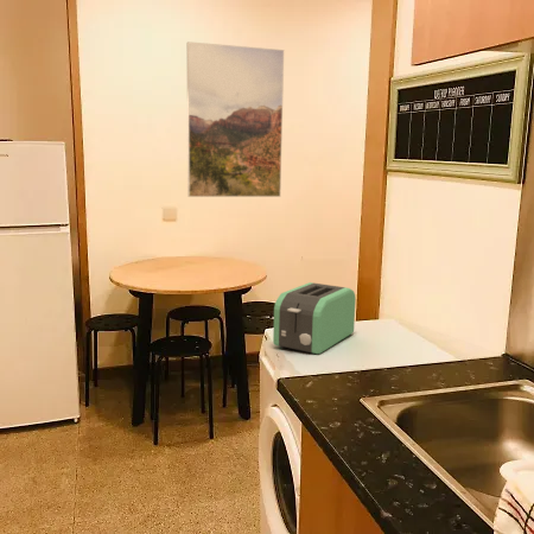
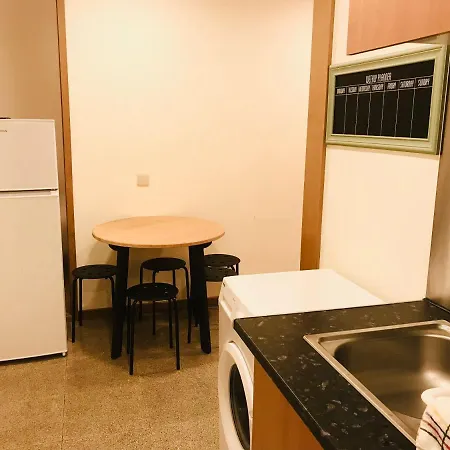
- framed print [186,40,285,198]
- toaster [272,281,357,355]
